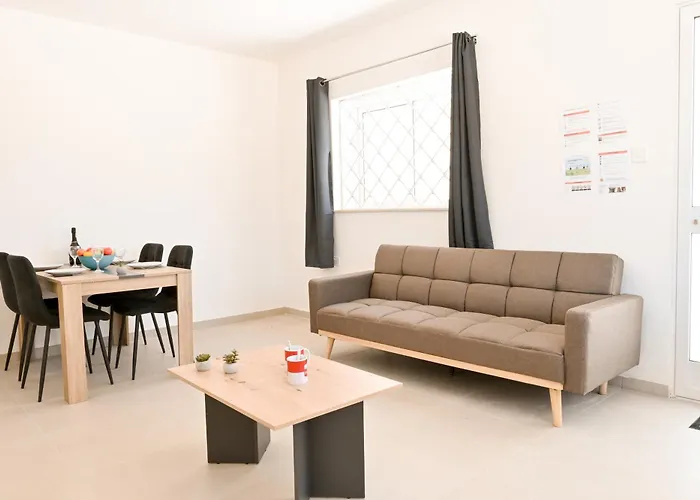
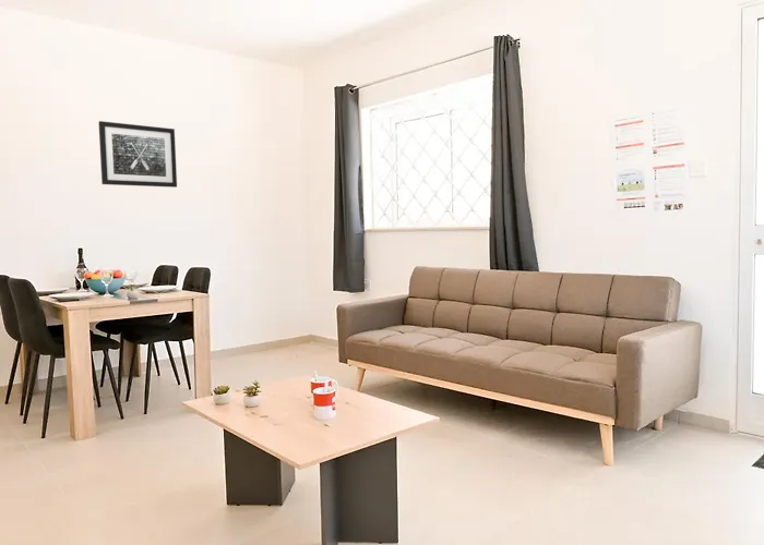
+ wall art [97,120,178,189]
